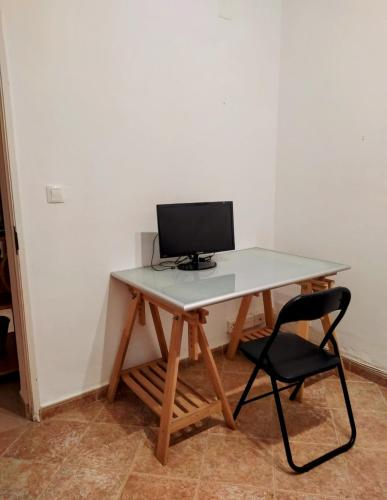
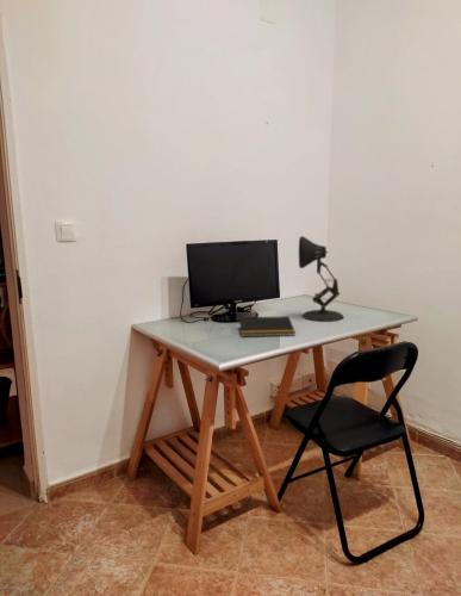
+ notepad [237,315,297,337]
+ desk lamp [298,235,345,322]
